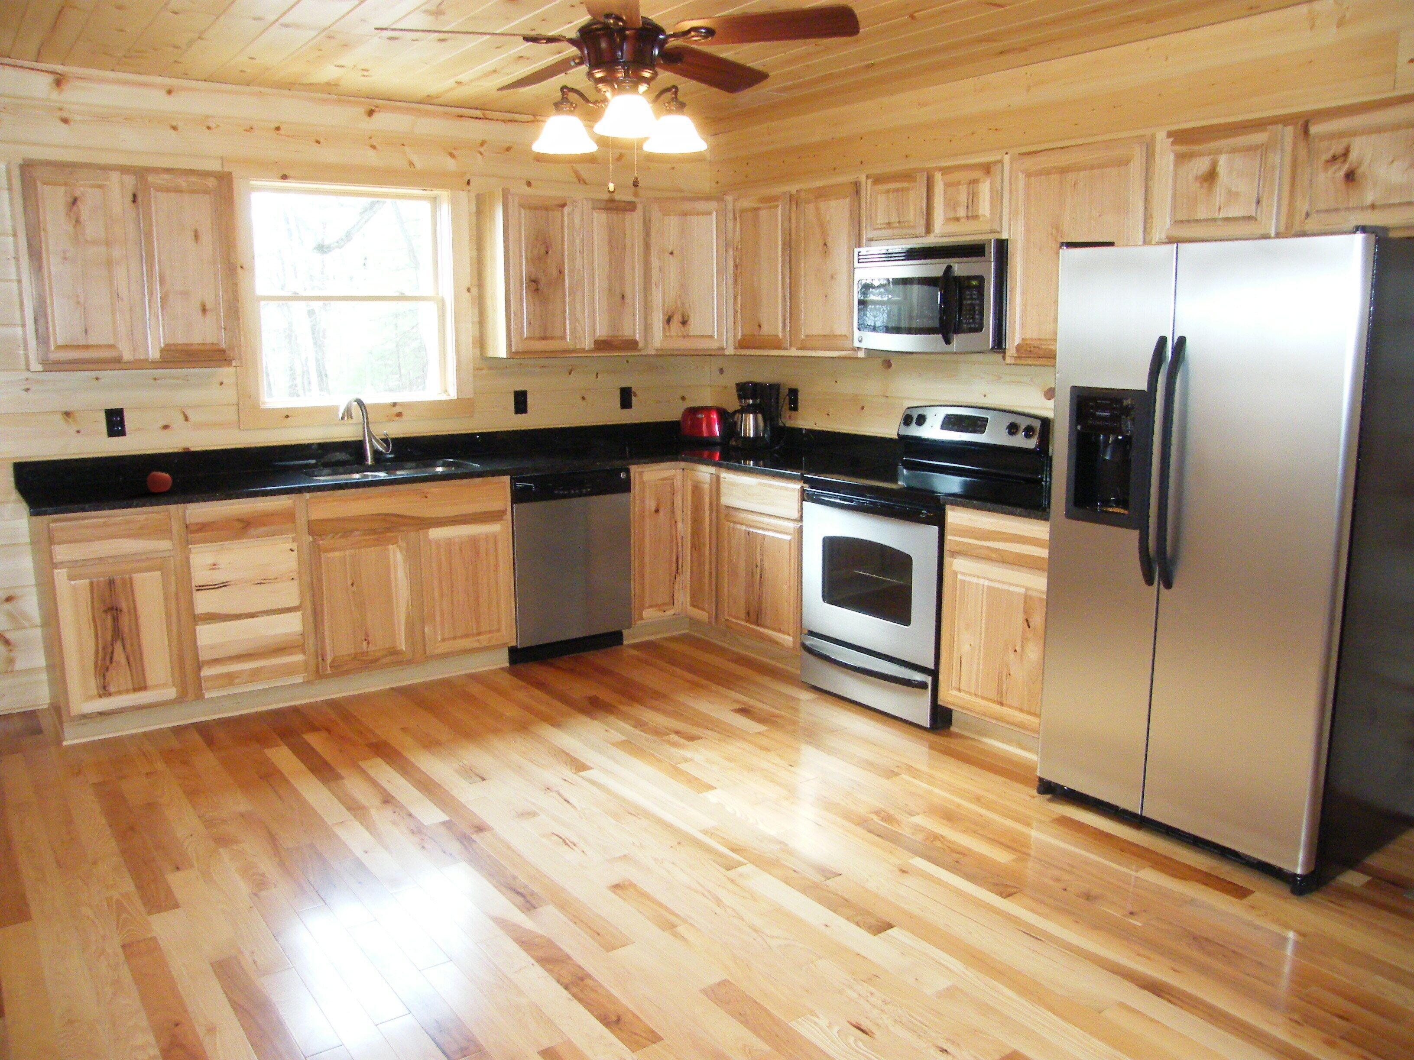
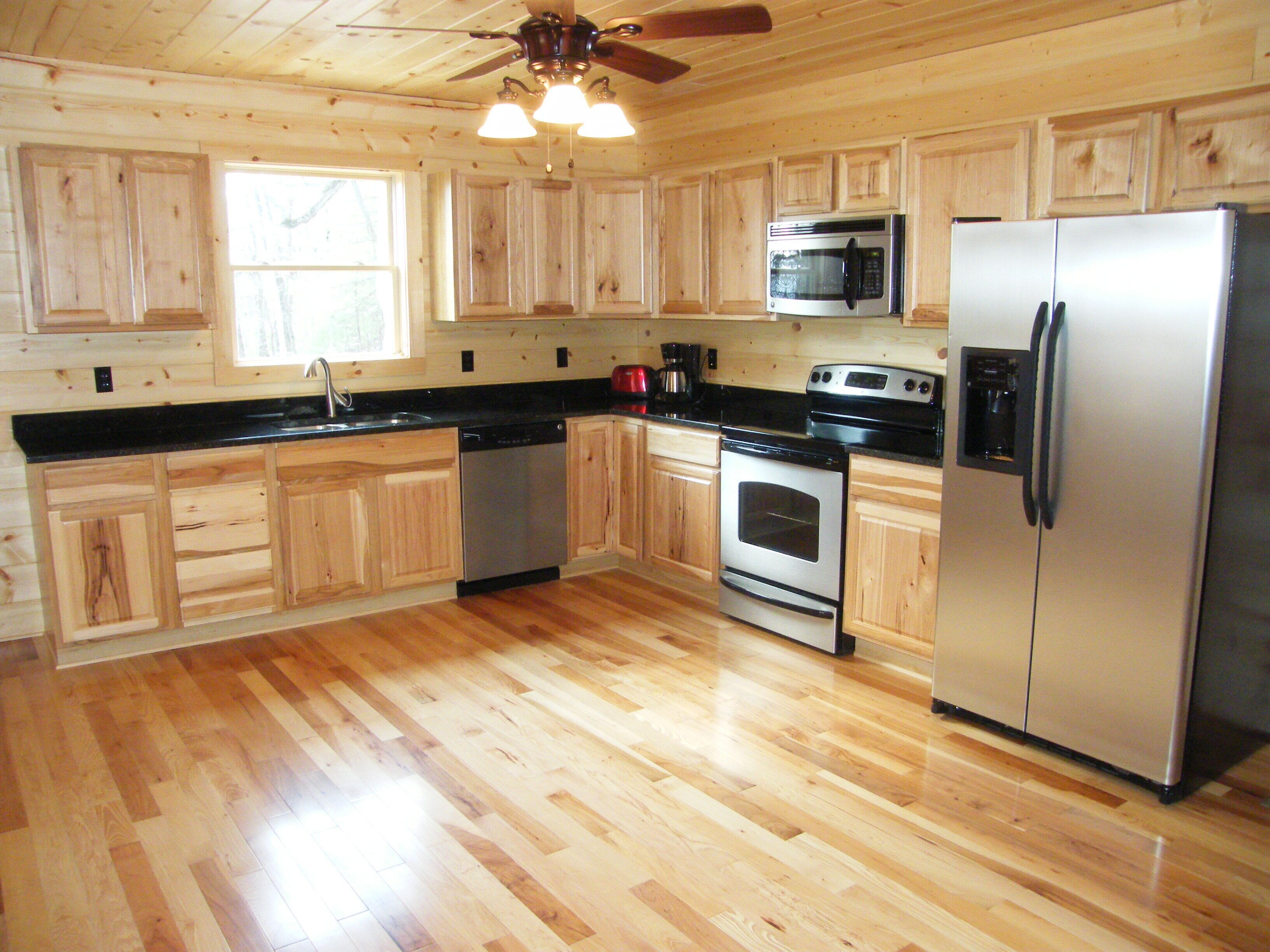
- fruit [147,471,173,493]
